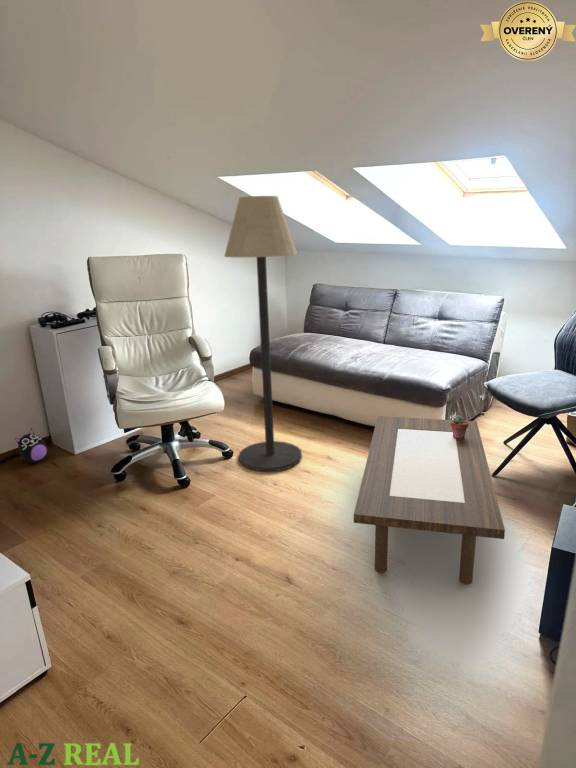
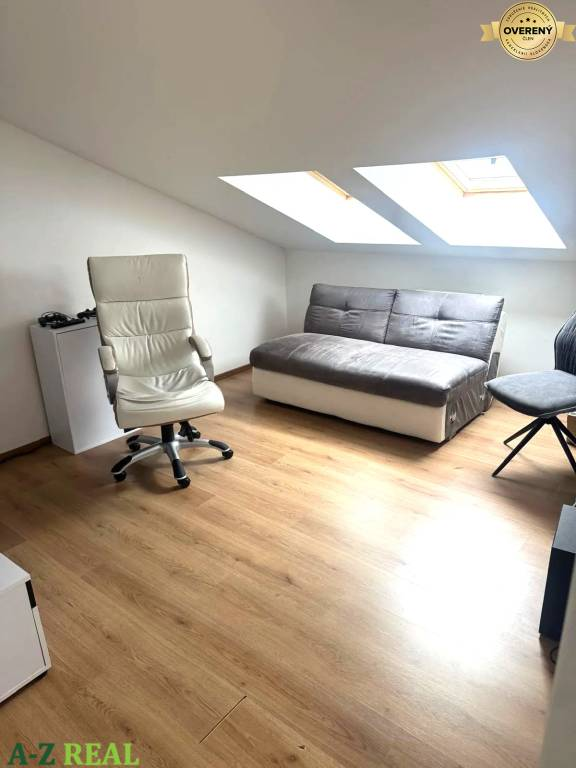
- plush toy [14,427,48,463]
- potted succulent [450,414,469,439]
- coffee table [353,415,506,585]
- floor lamp [223,195,303,472]
